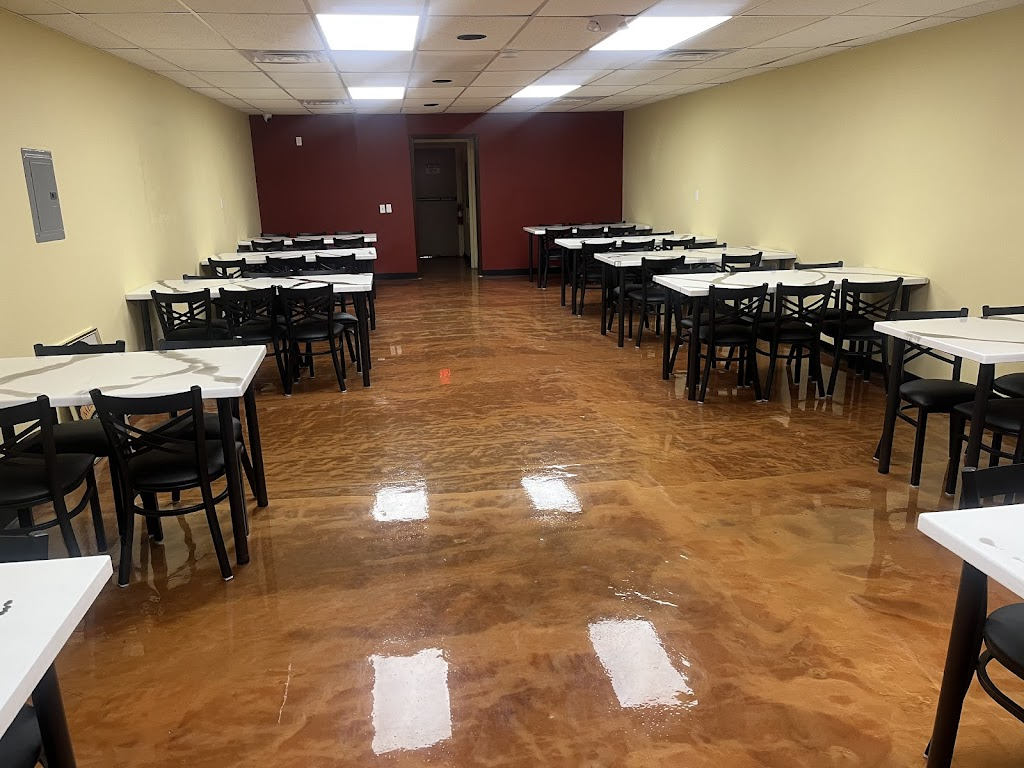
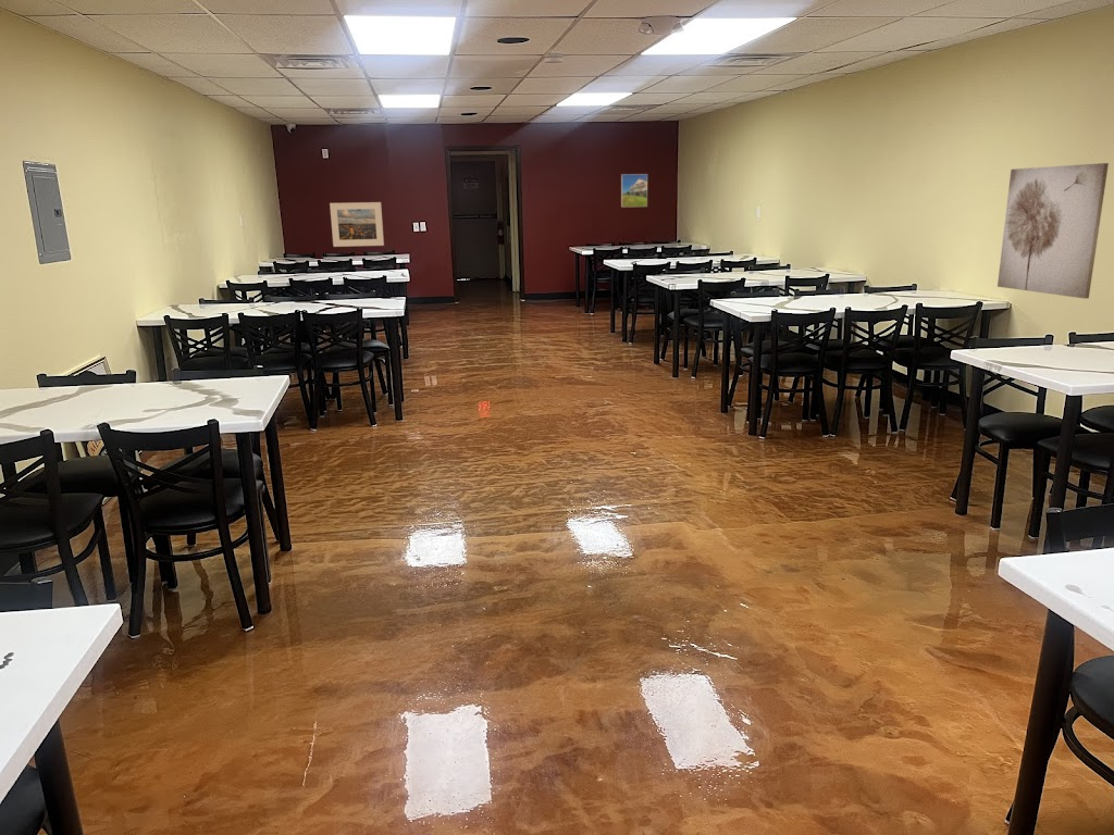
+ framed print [329,201,385,248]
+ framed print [620,173,648,208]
+ wall art [997,162,1110,300]
